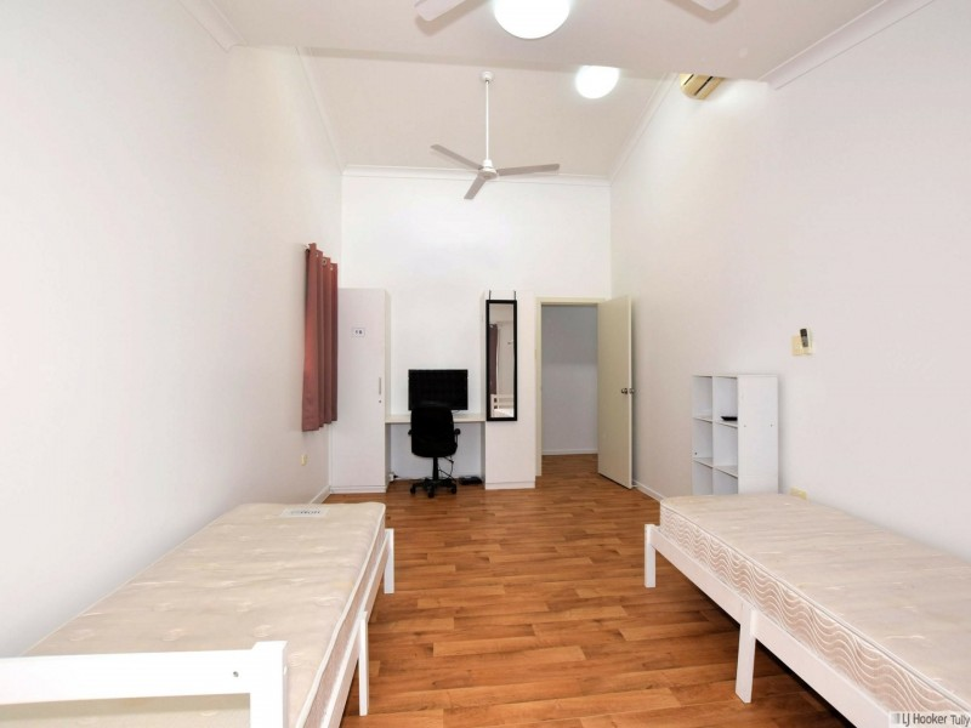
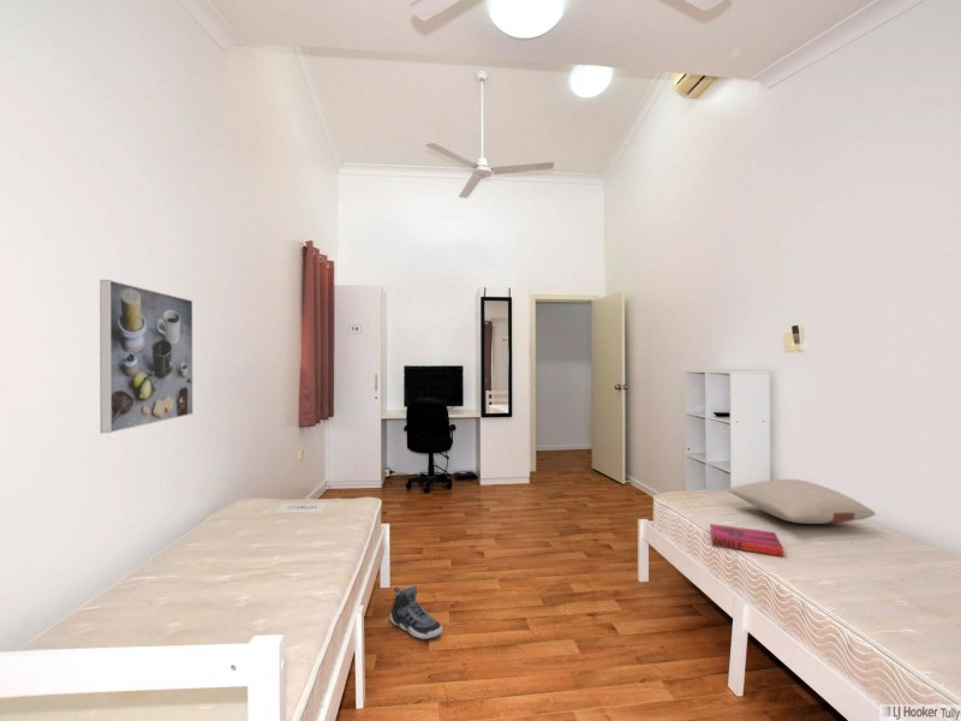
+ hardback book [709,523,784,558]
+ sneaker [389,584,443,640]
+ pillow [727,478,877,525]
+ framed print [99,279,195,434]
